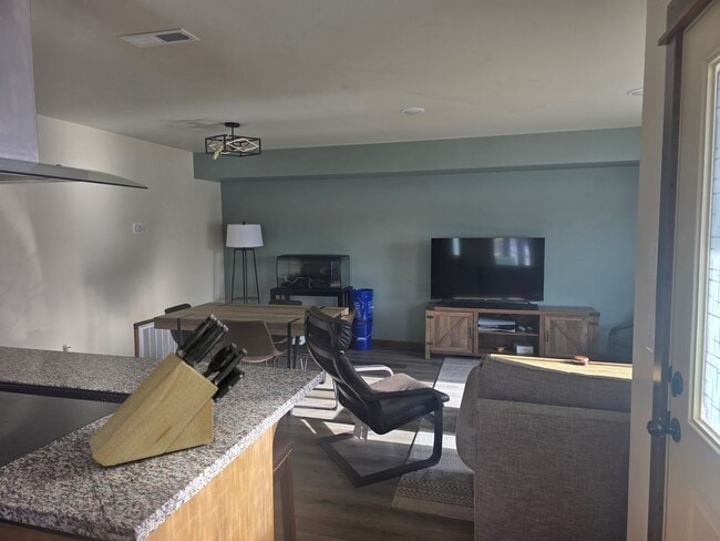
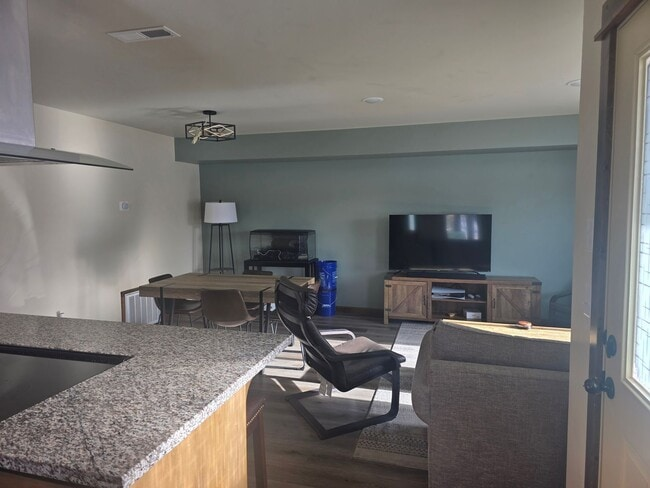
- knife block [88,314,248,467]
